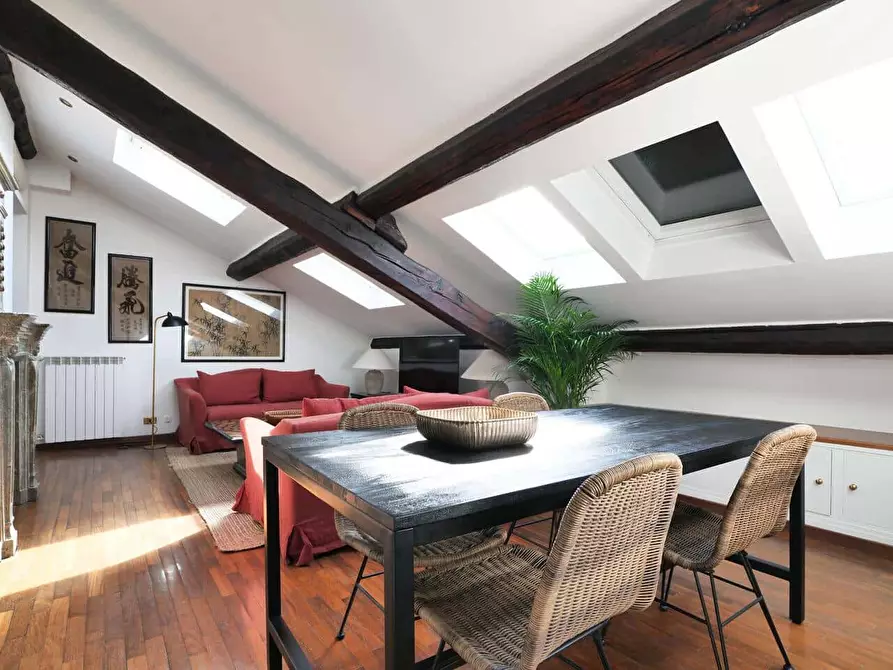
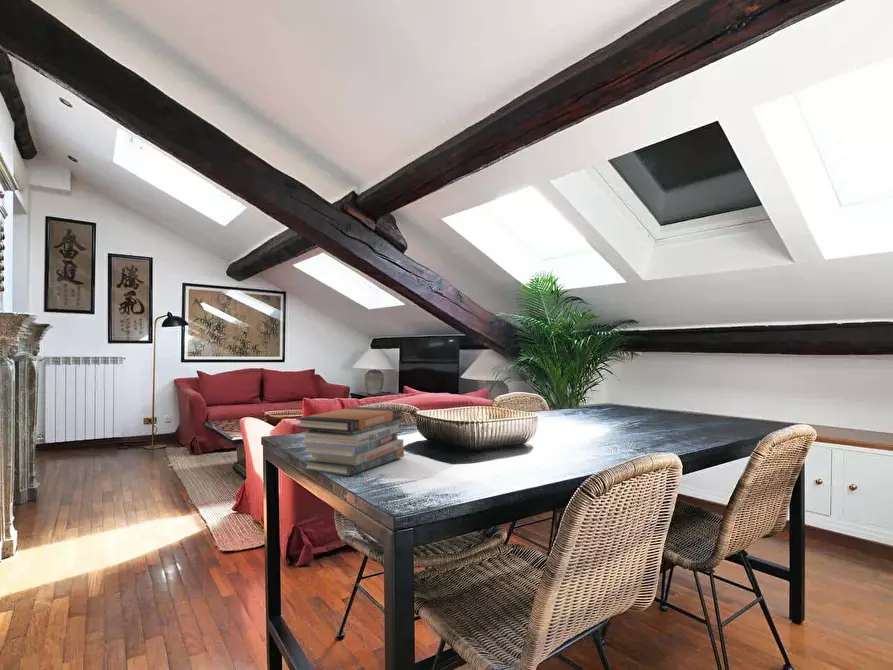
+ book stack [295,406,405,477]
